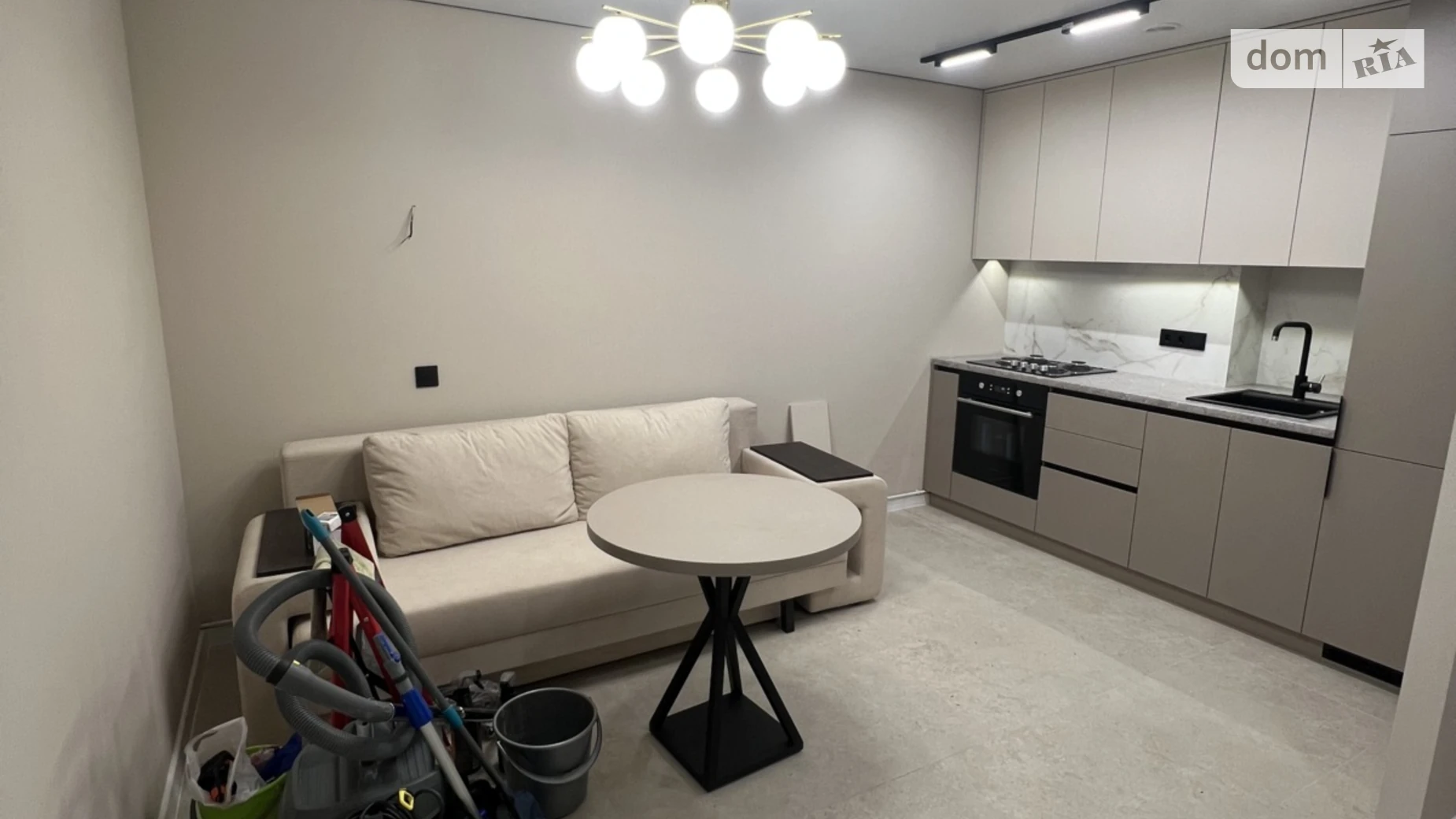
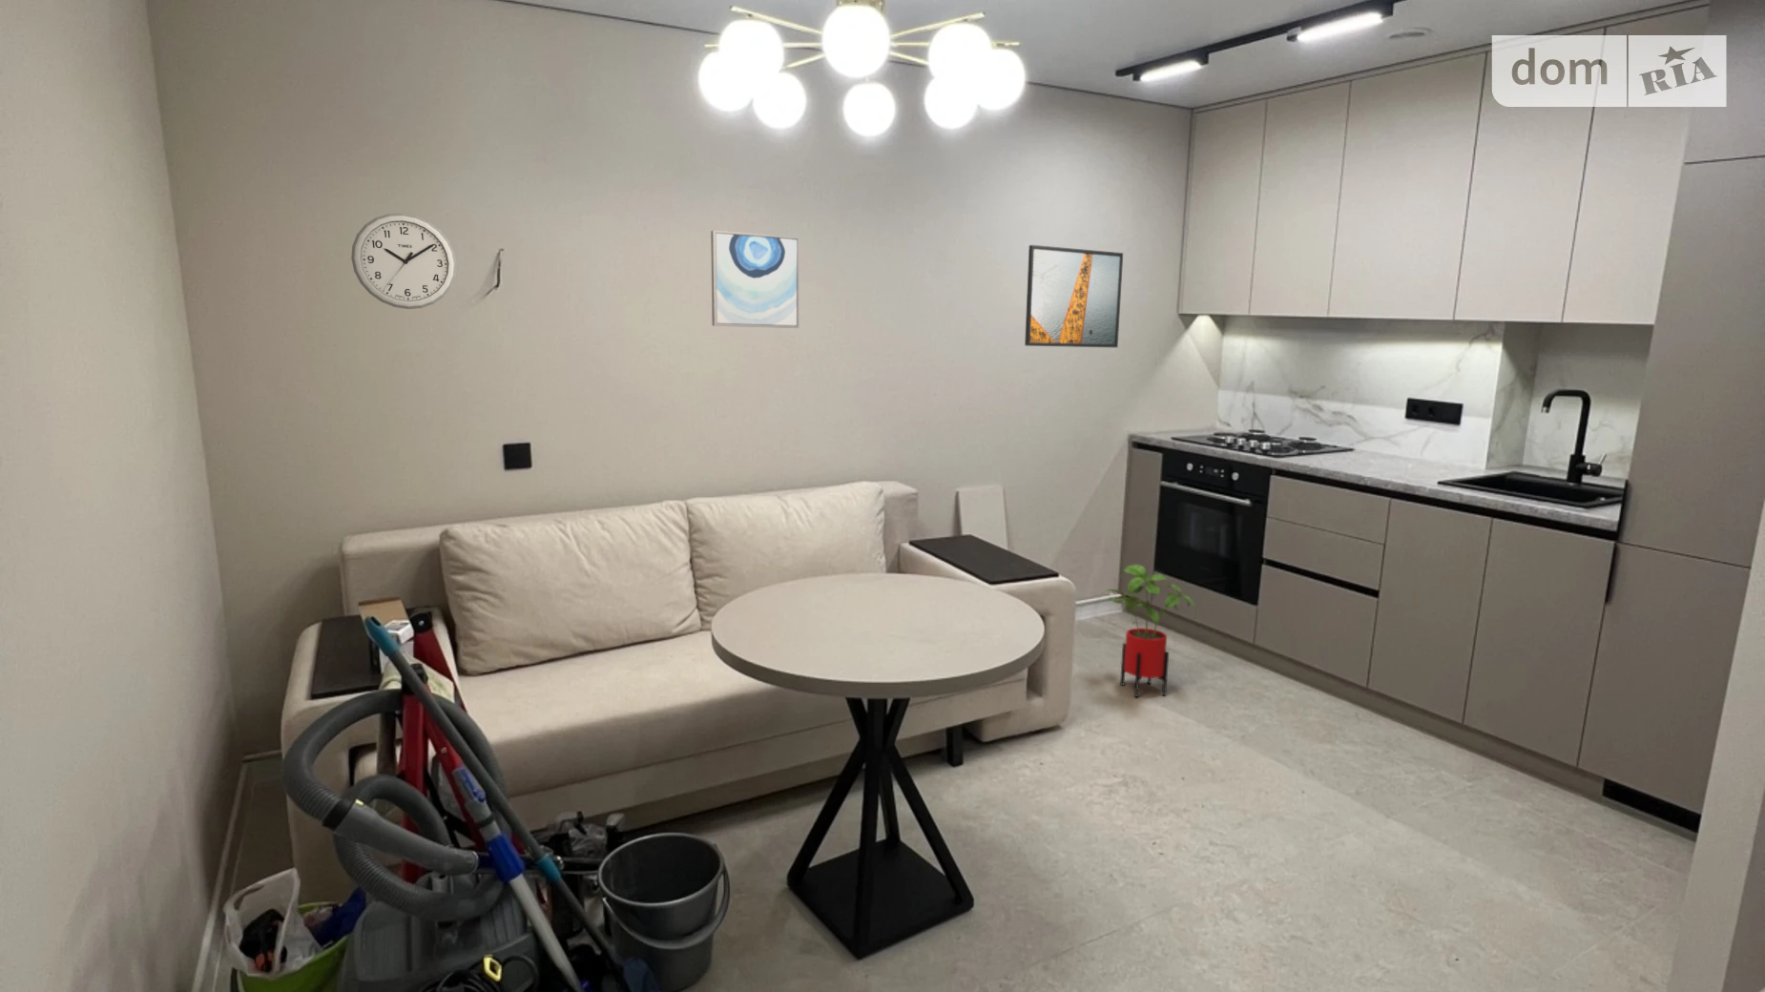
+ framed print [1023,245,1124,348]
+ wall art [710,230,800,329]
+ wall clock [350,213,458,310]
+ house plant [1101,563,1198,698]
